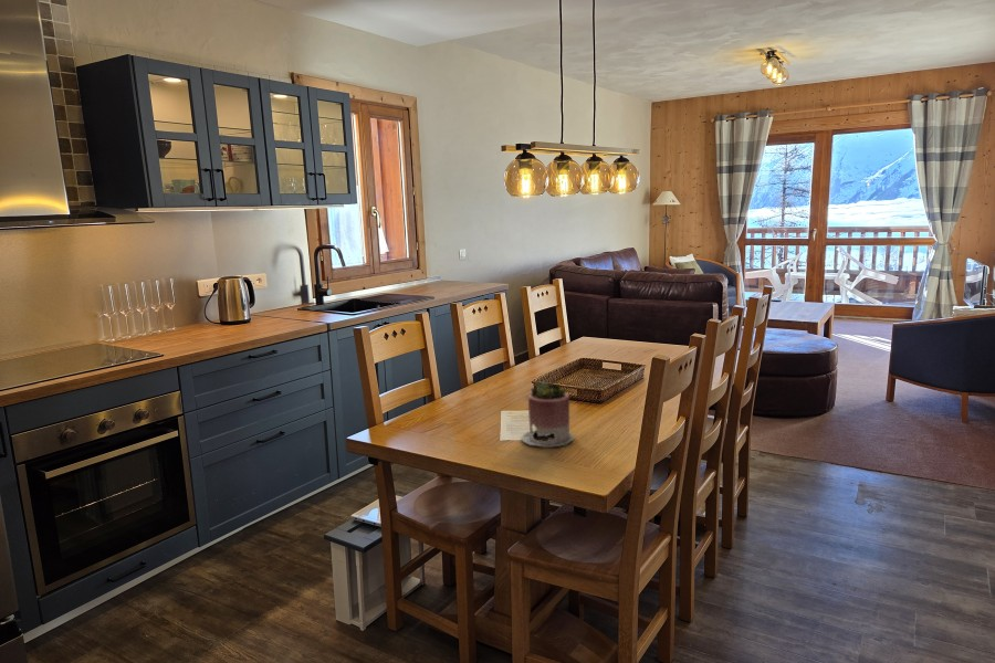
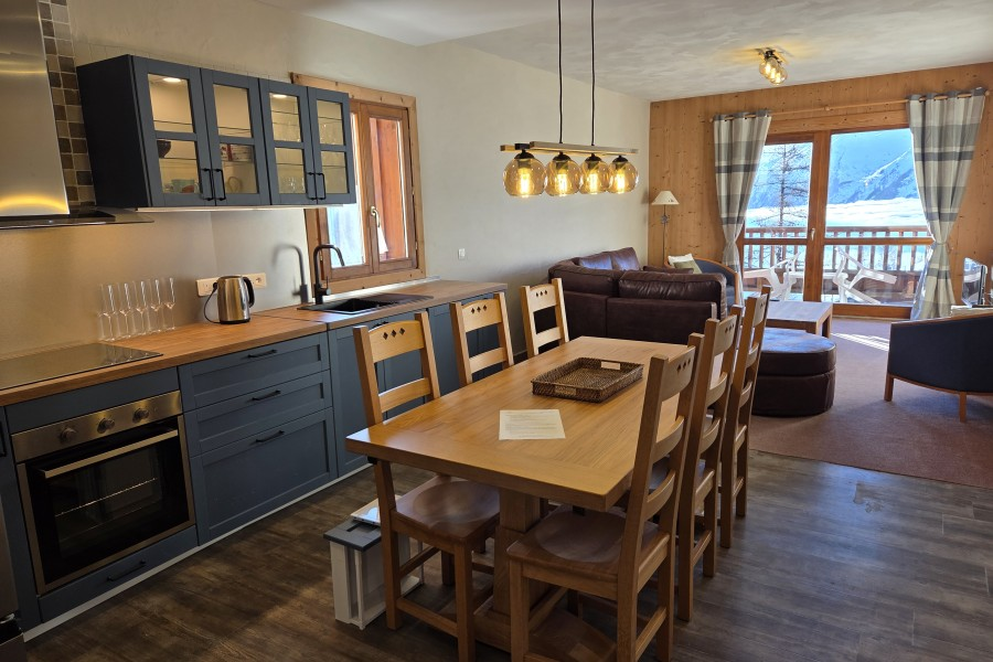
- succulent planter [521,379,575,448]
